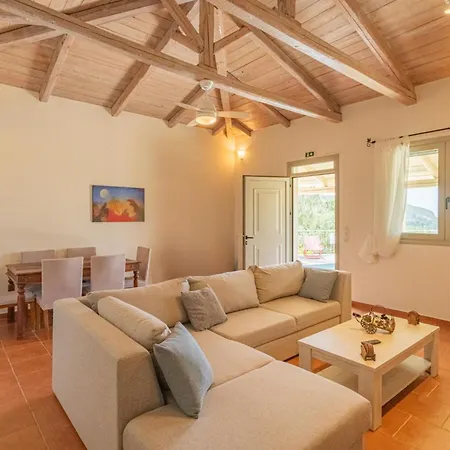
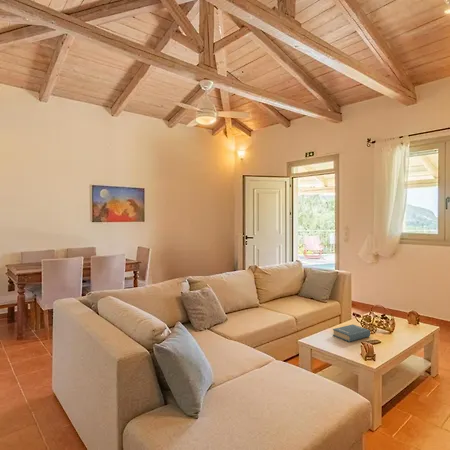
+ book [332,324,371,343]
